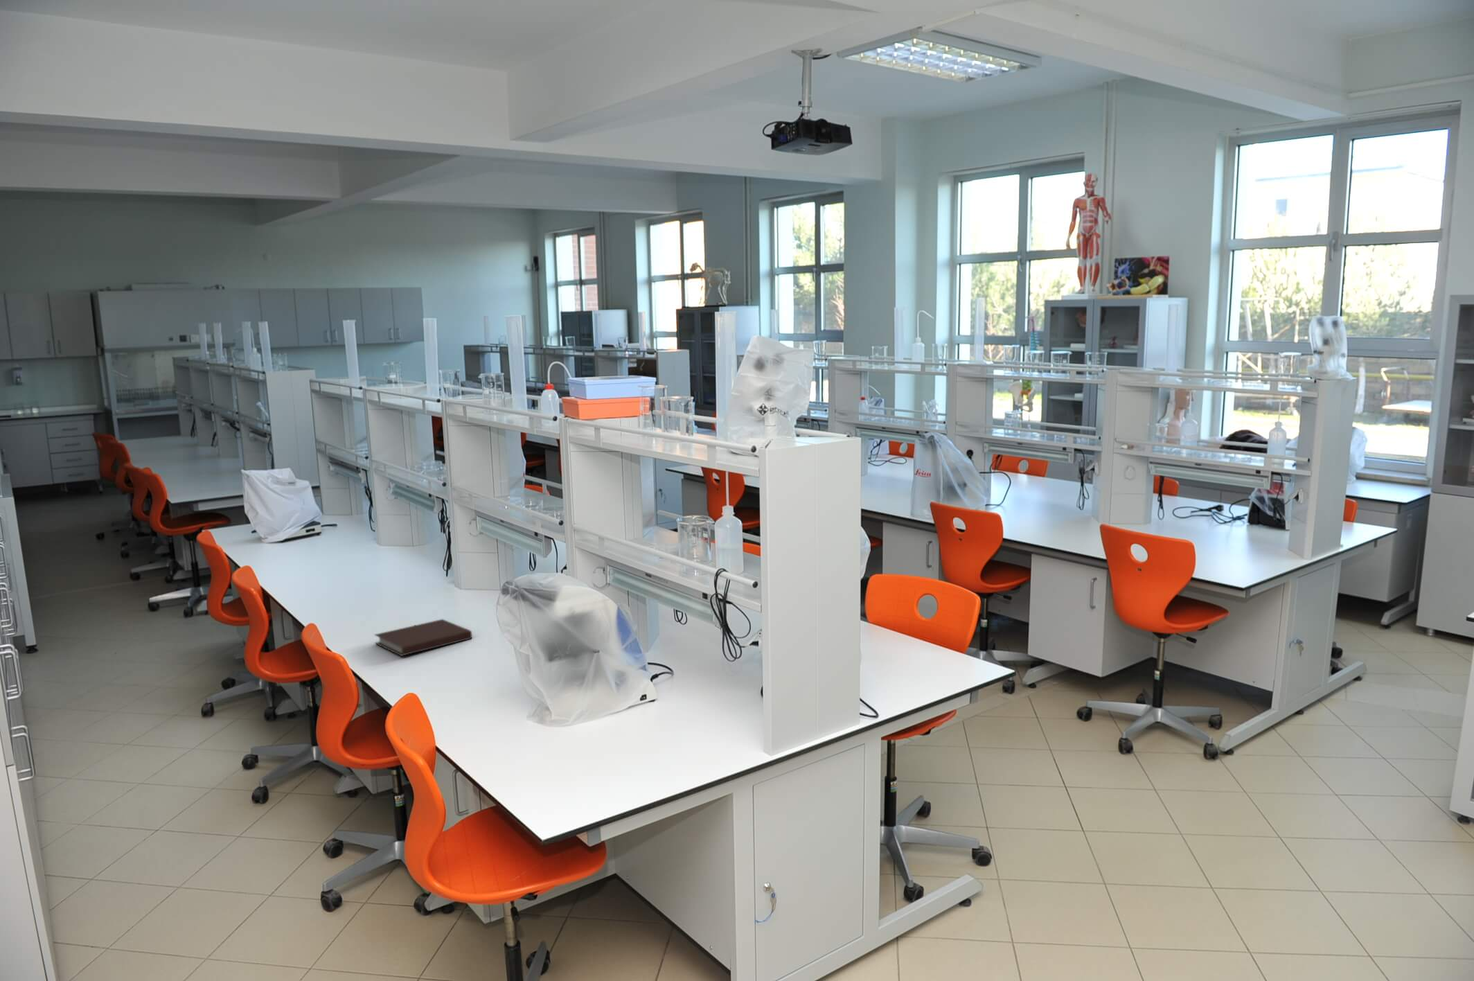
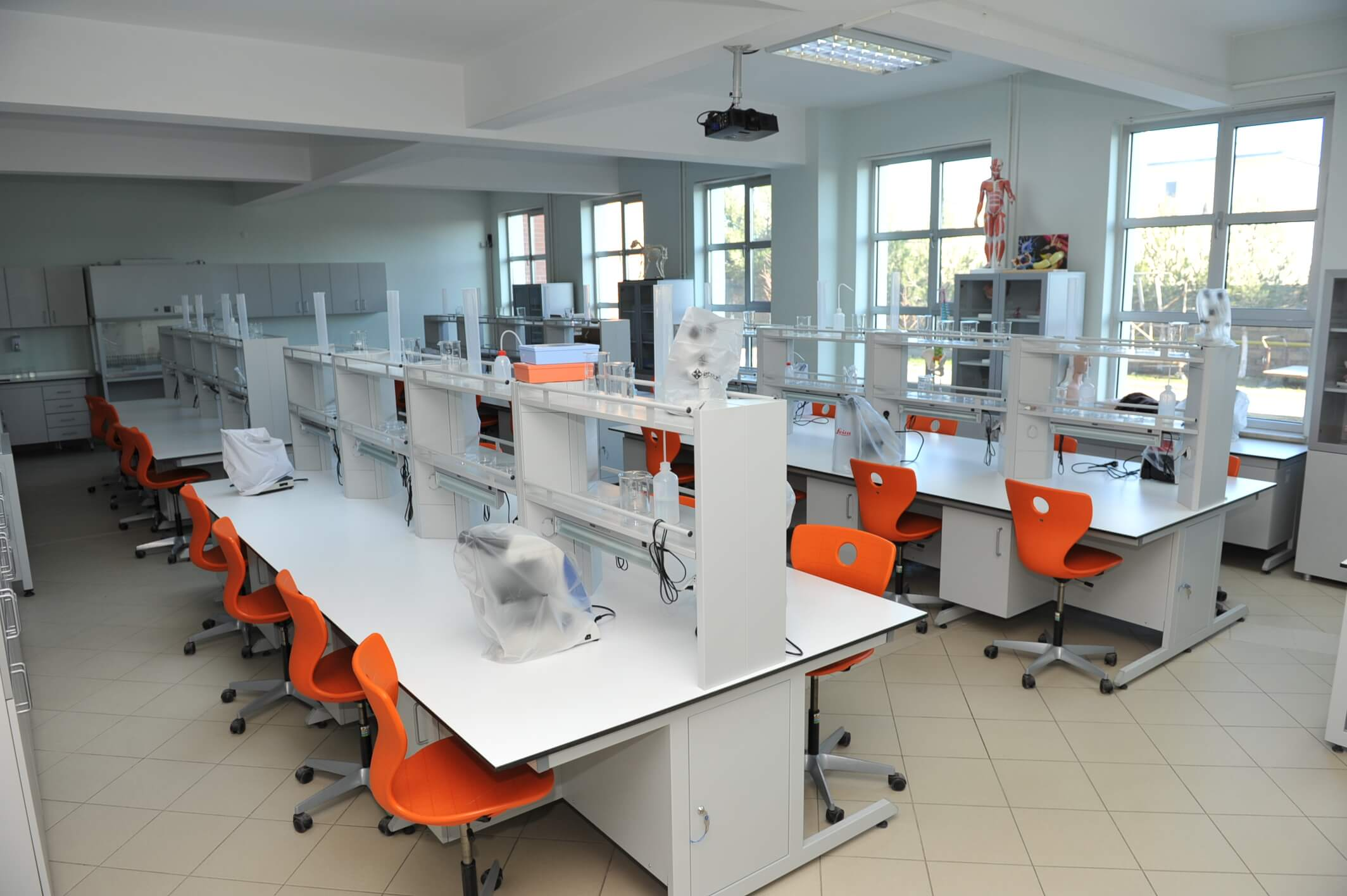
- notebook [373,619,473,657]
